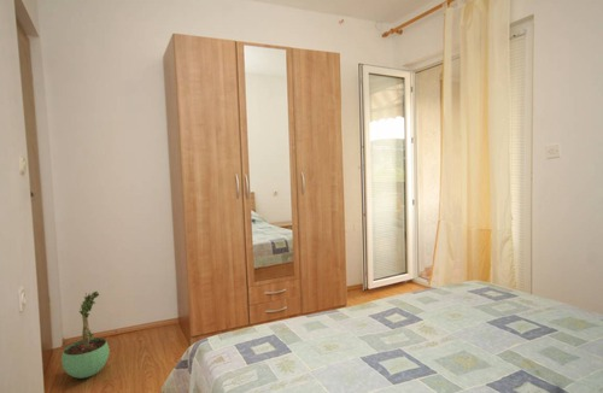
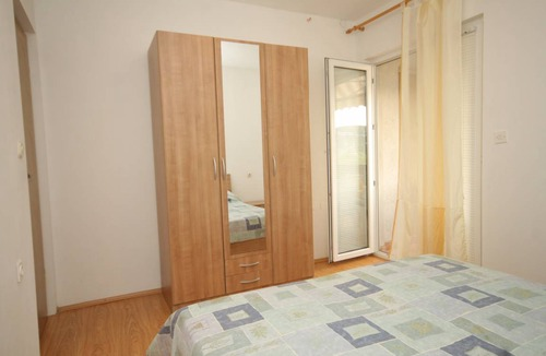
- potted plant [60,291,111,380]
